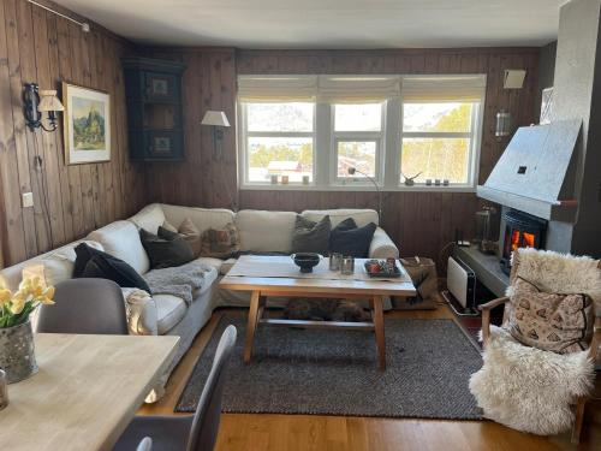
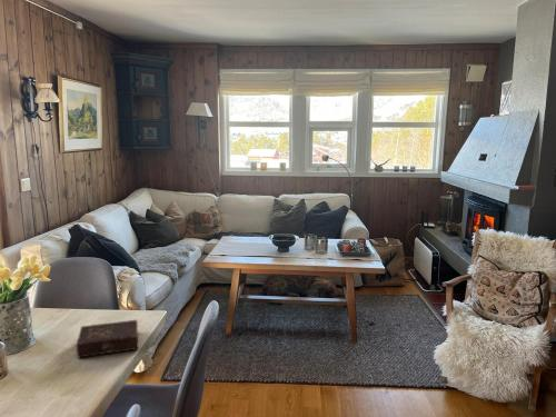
+ book [76,319,139,359]
